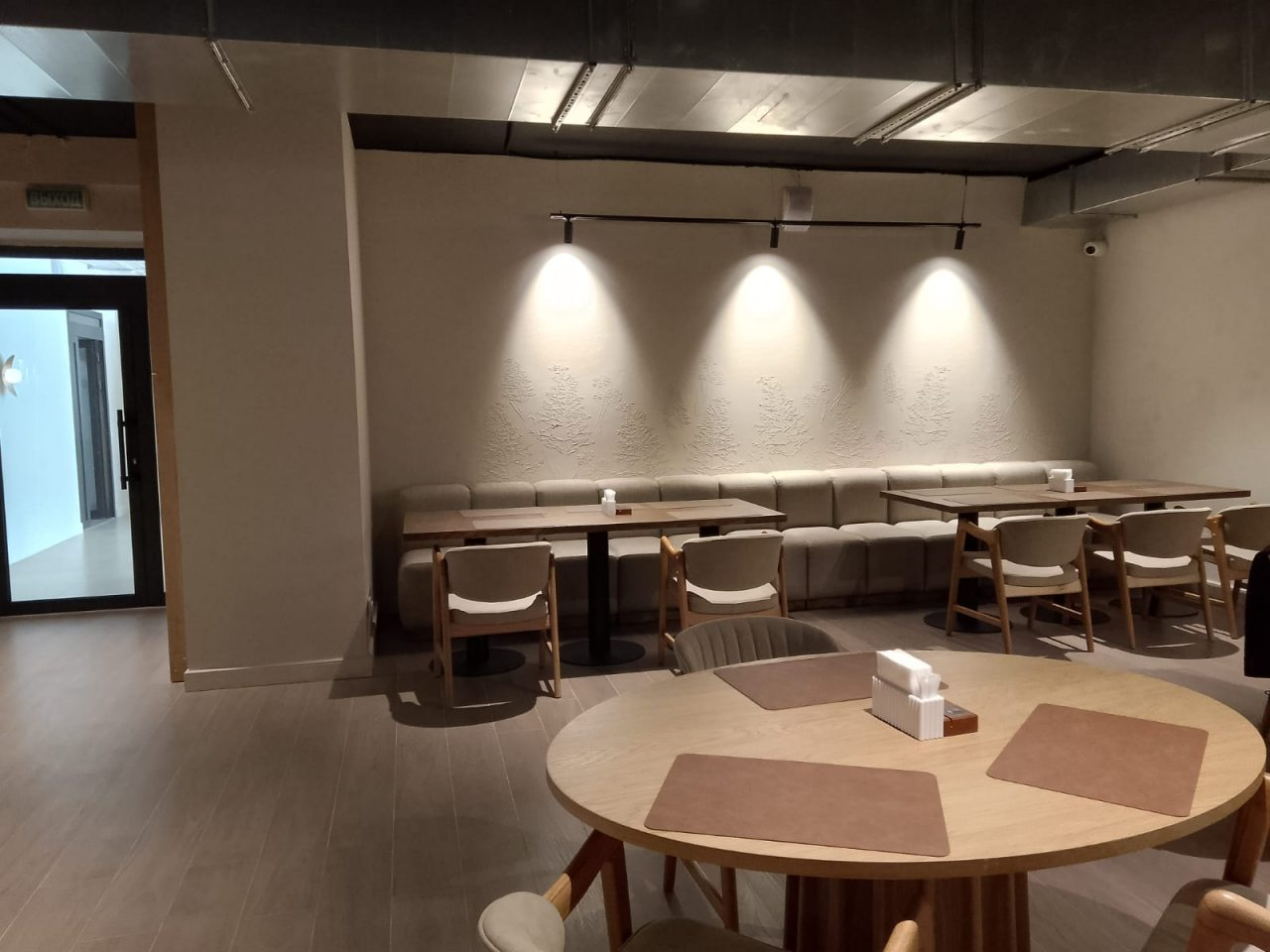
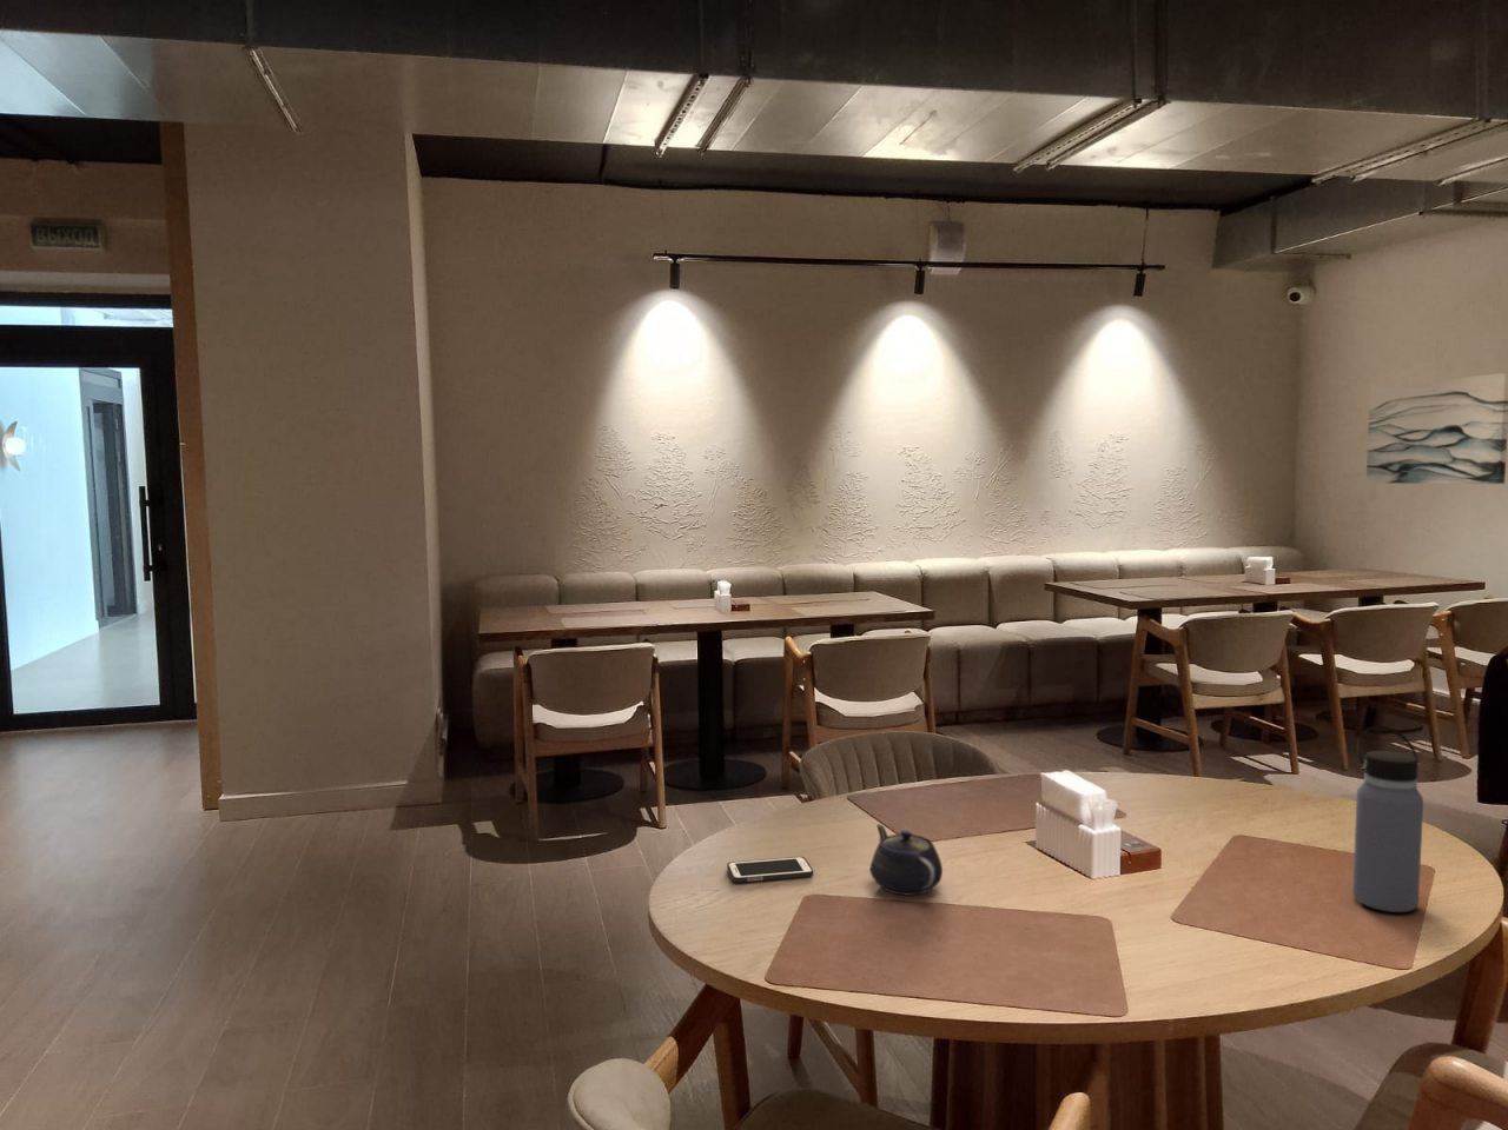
+ cell phone [726,856,815,883]
+ teapot [868,823,944,897]
+ water bottle [1351,724,1425,914]
+ wall art [1366,372,1508,485]
